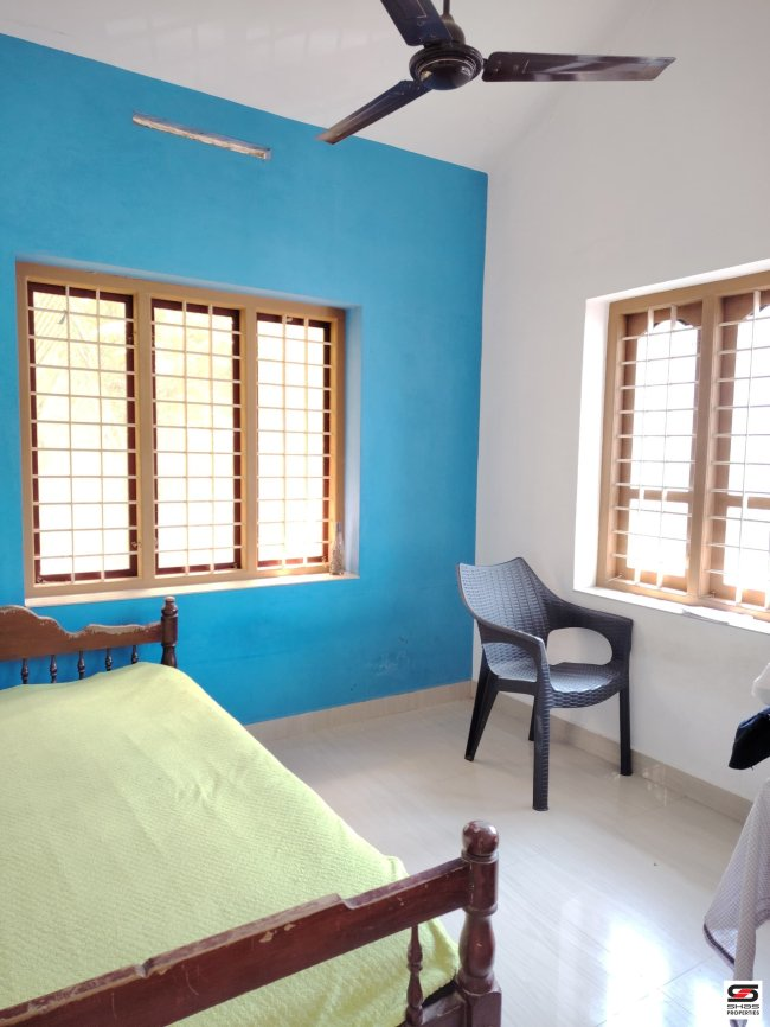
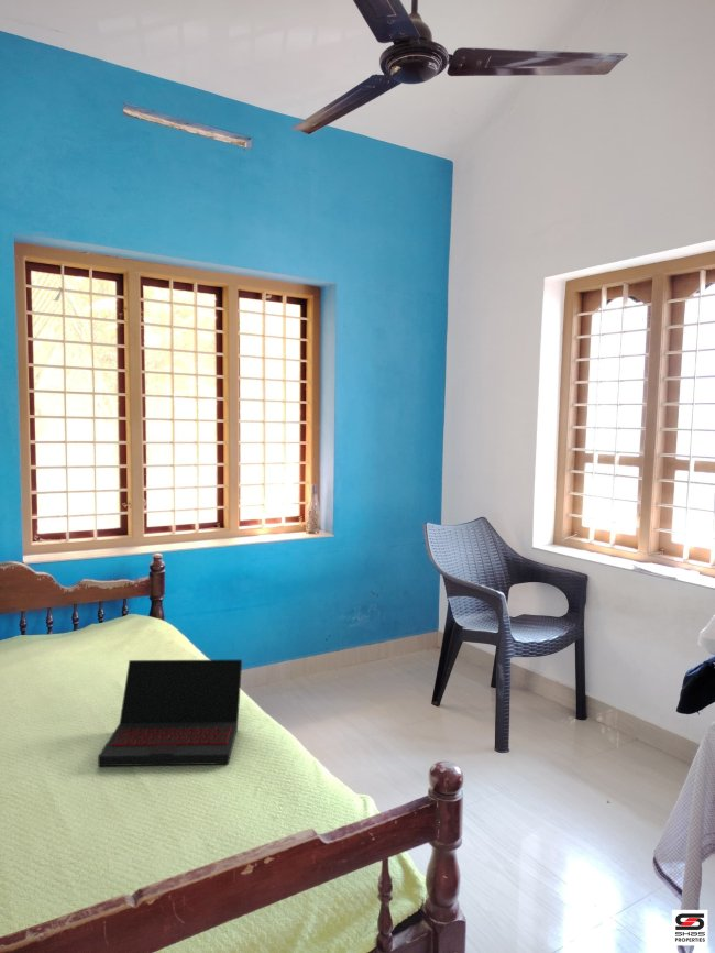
+ laptop [97,659,243,767]
